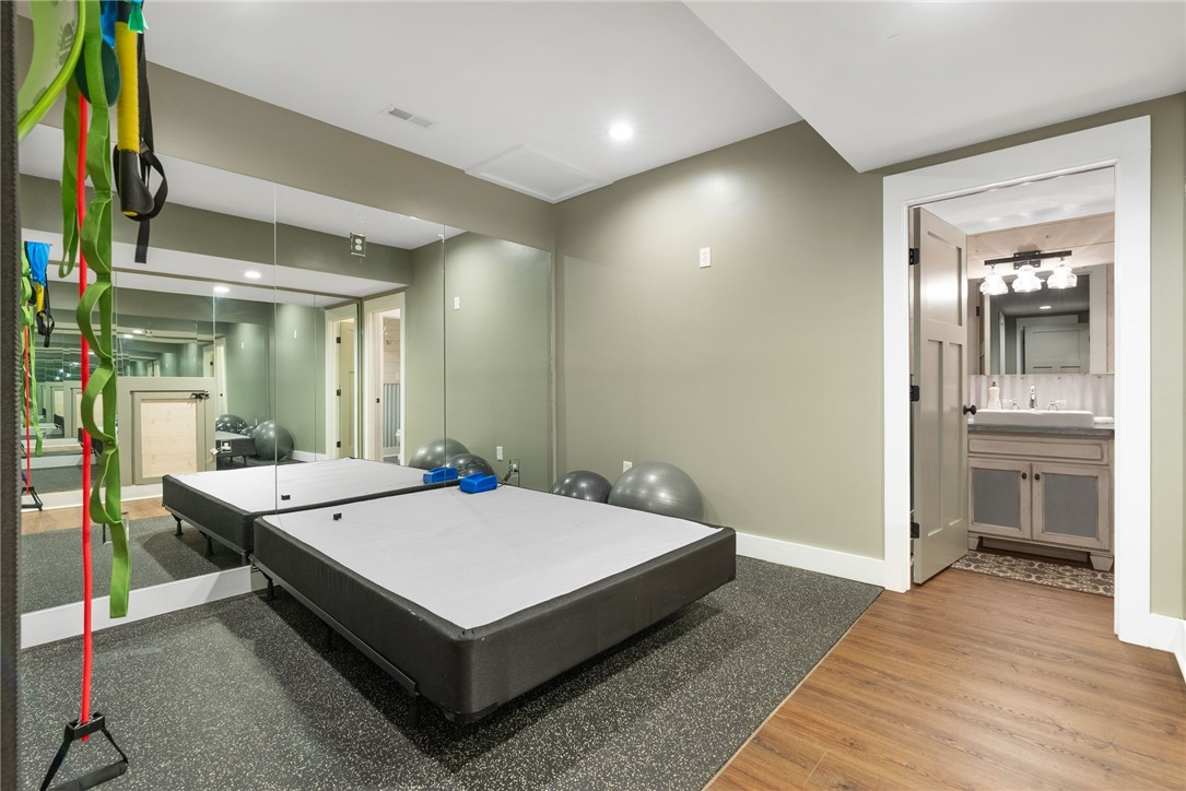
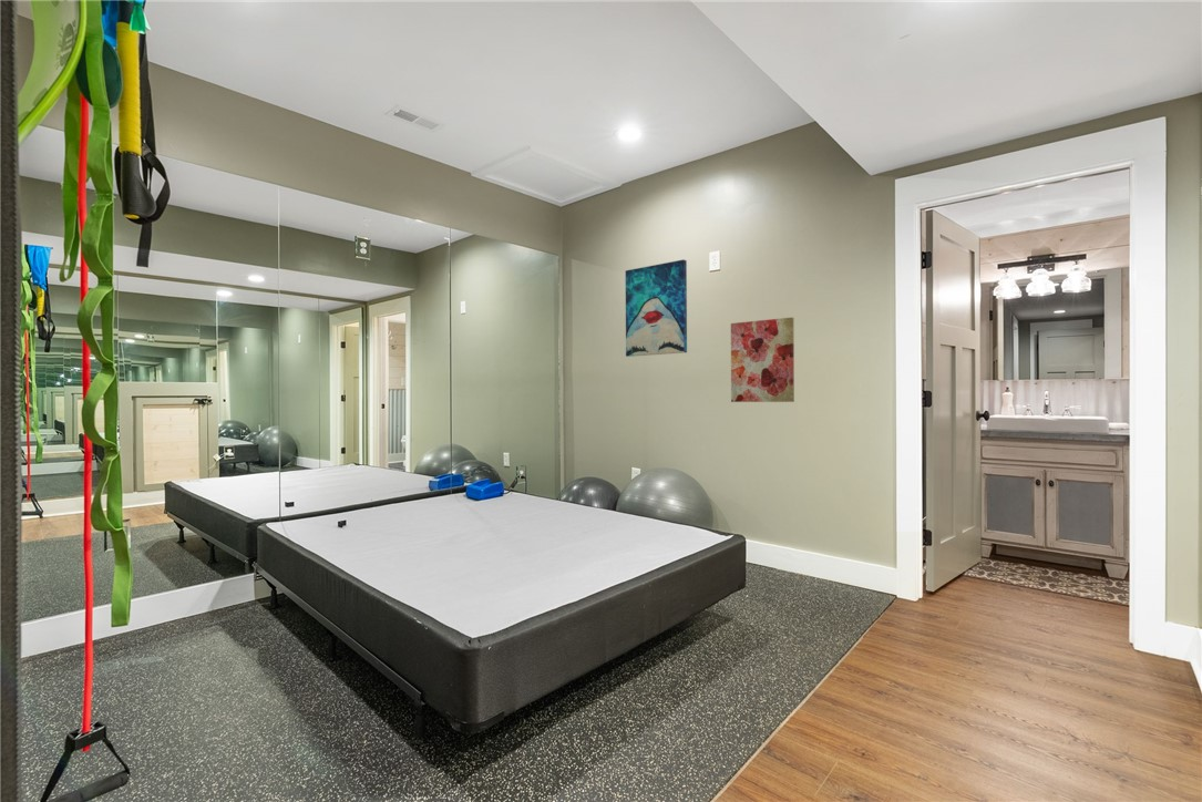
+ wall art [625,258,688,358]
+ wall art [730,317,795,403]
